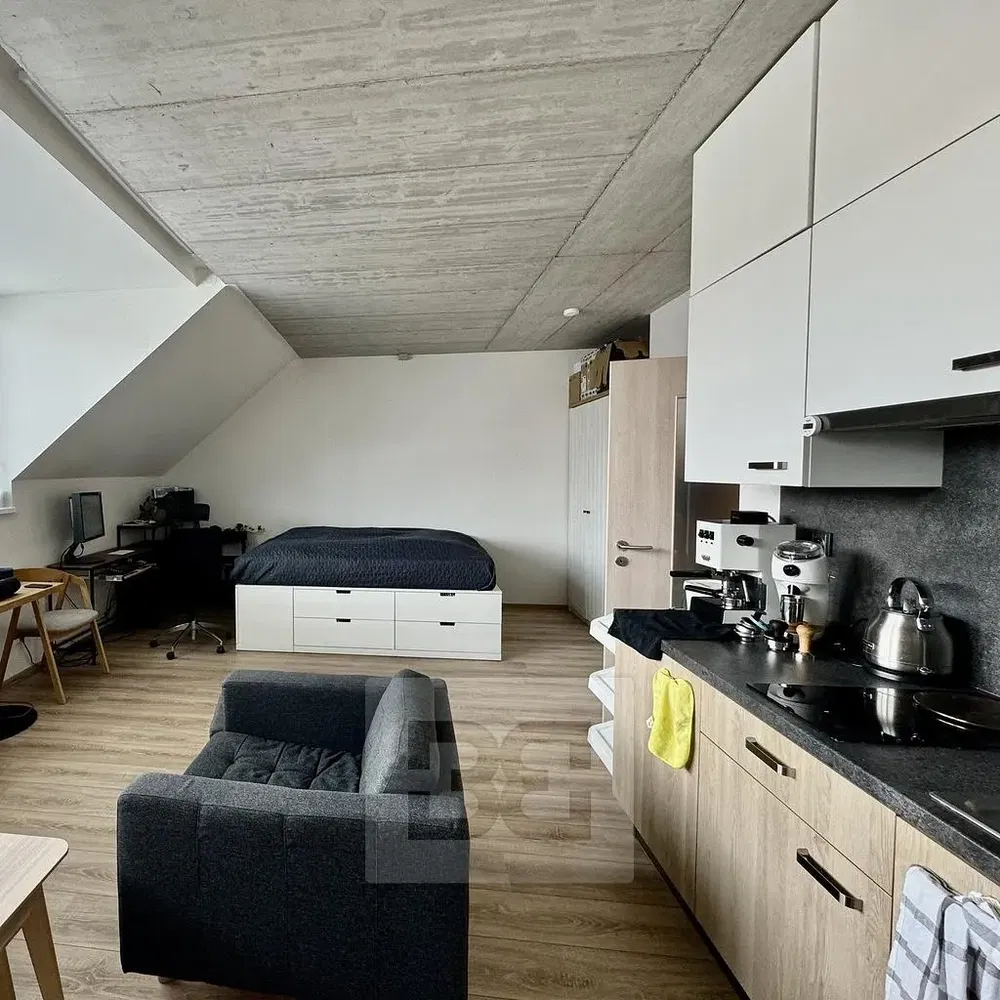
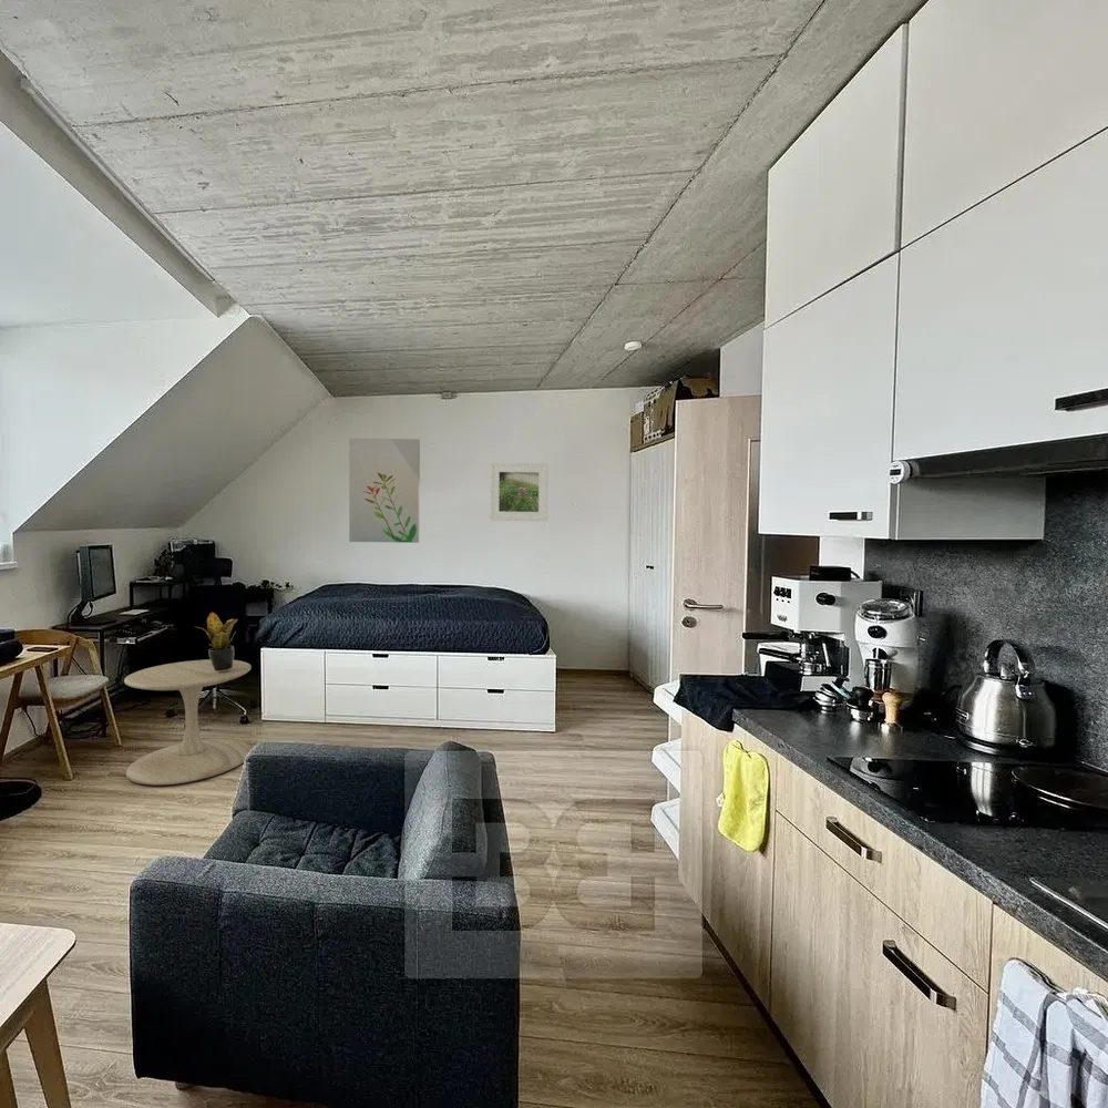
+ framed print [489,462,550,522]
+ potted plant [194,611,238,671]
+ side table [123,658,253,787]
+ wall art [348,437,421,544]
